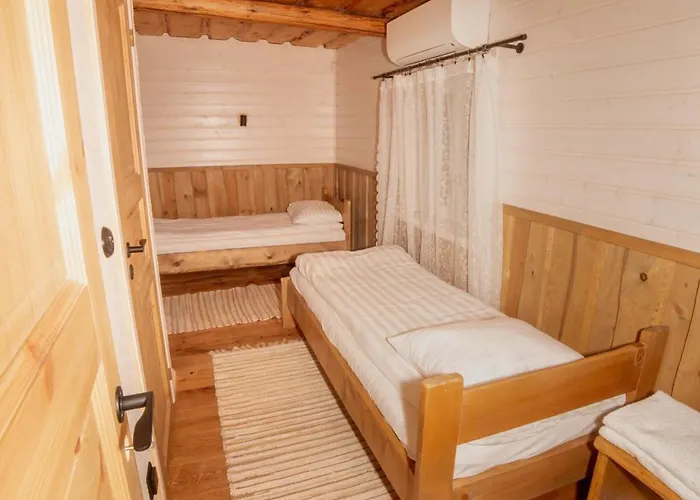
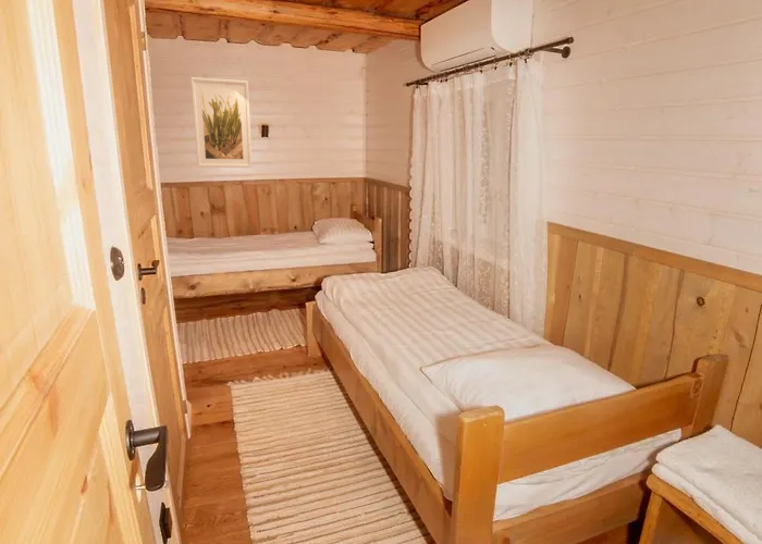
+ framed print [189,76,253,169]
